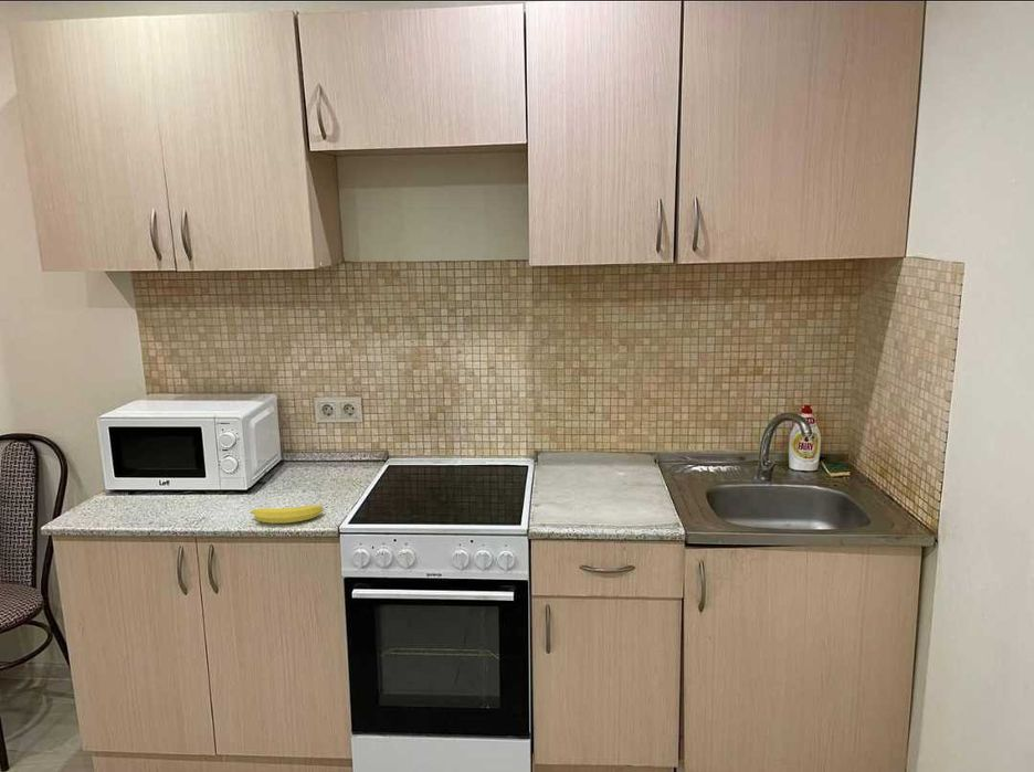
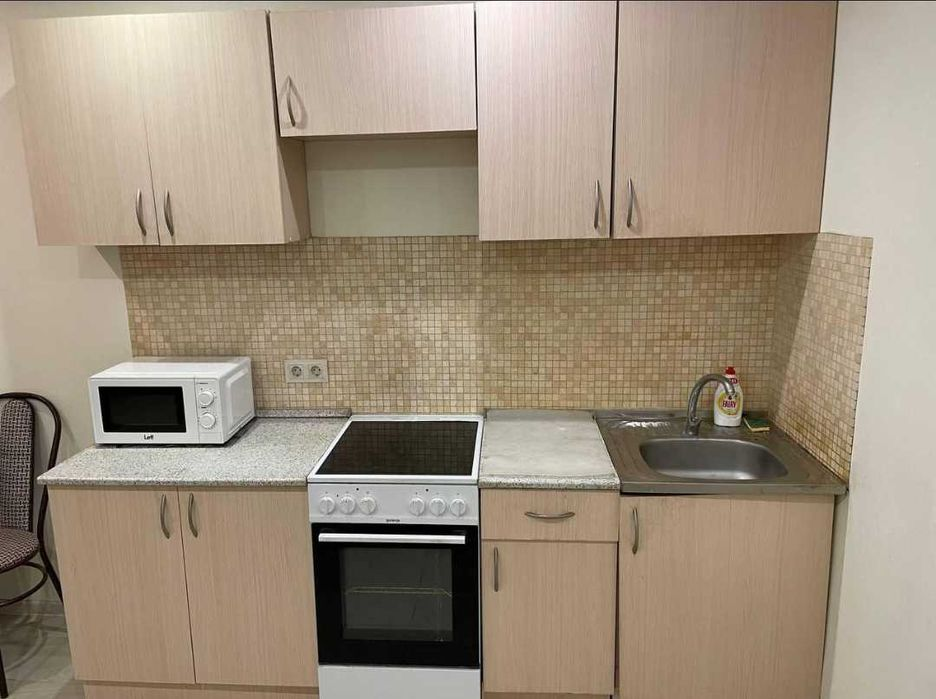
- banana [249,504,325,525]
